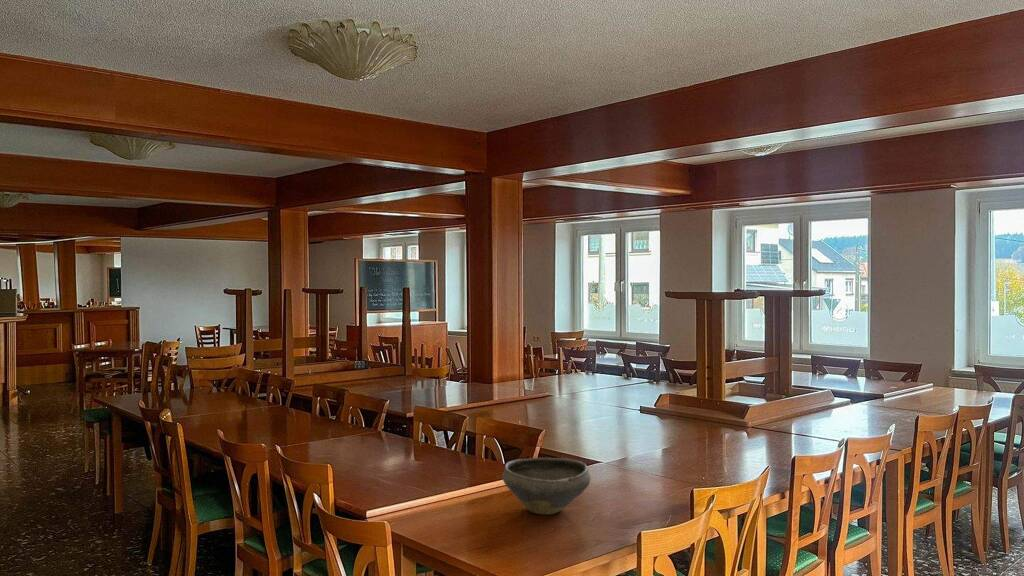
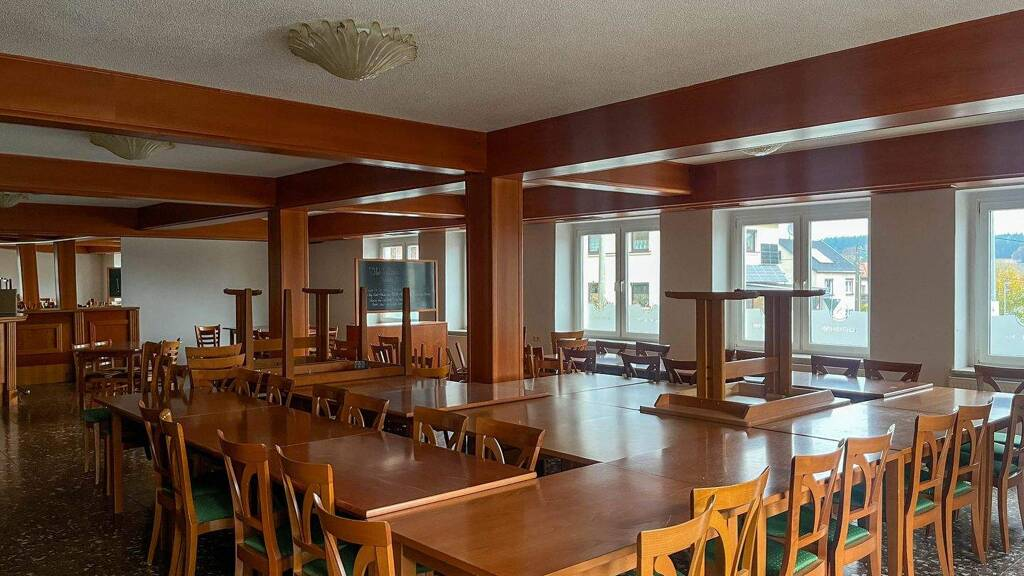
- bowl [501,457,591,515]
